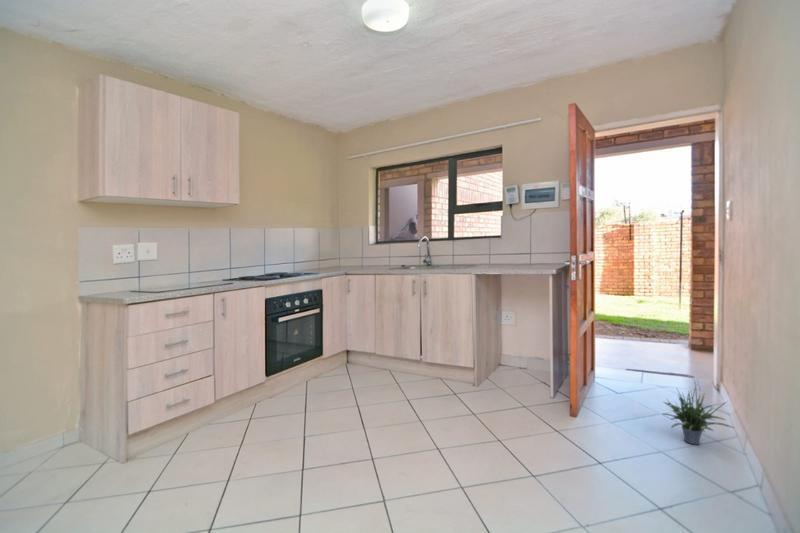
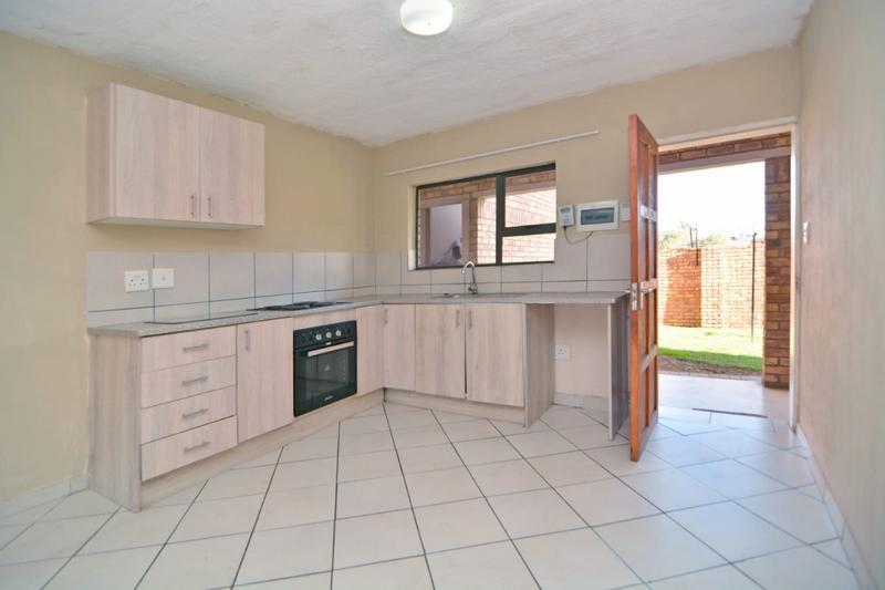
- potted plant [662,378,735,446]
